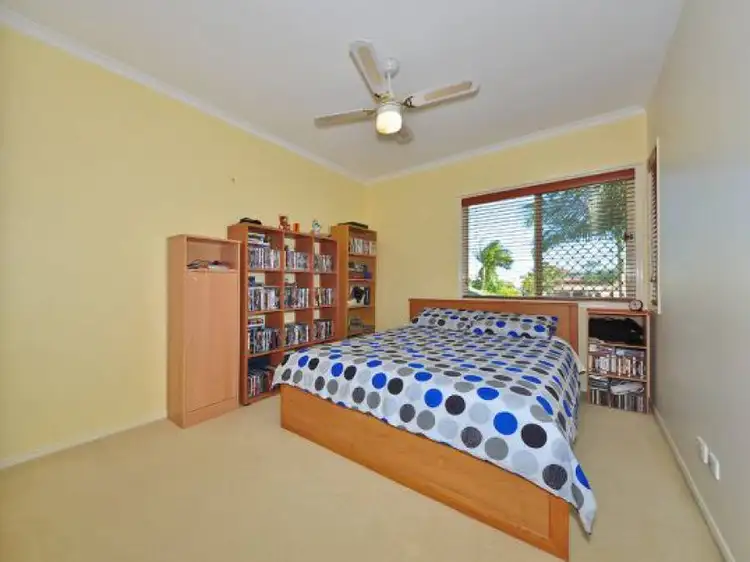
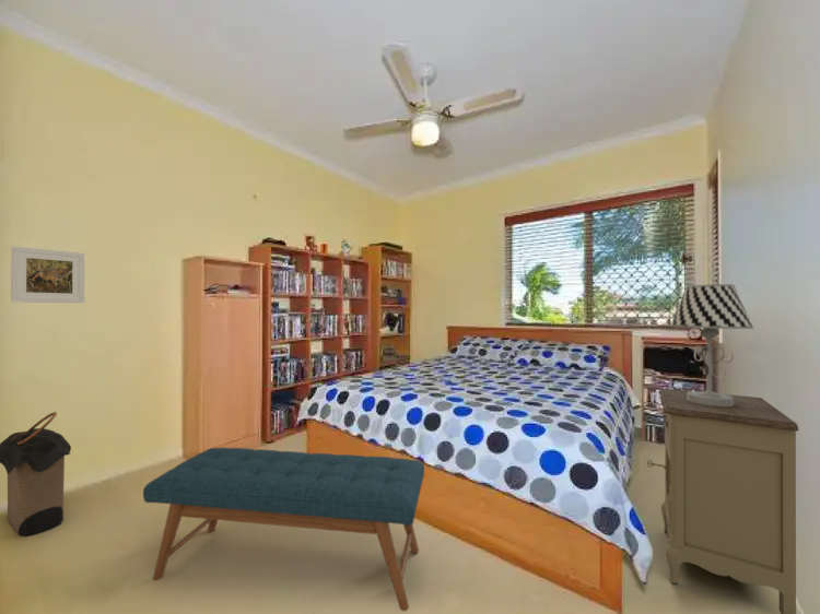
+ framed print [10,246,85,304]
+ table lamp [669,283,754,406]
+ laundry hamper [0,411,72,538]
+ bench [142,447,425,612]
+ nightstand [646,388,799,614]
